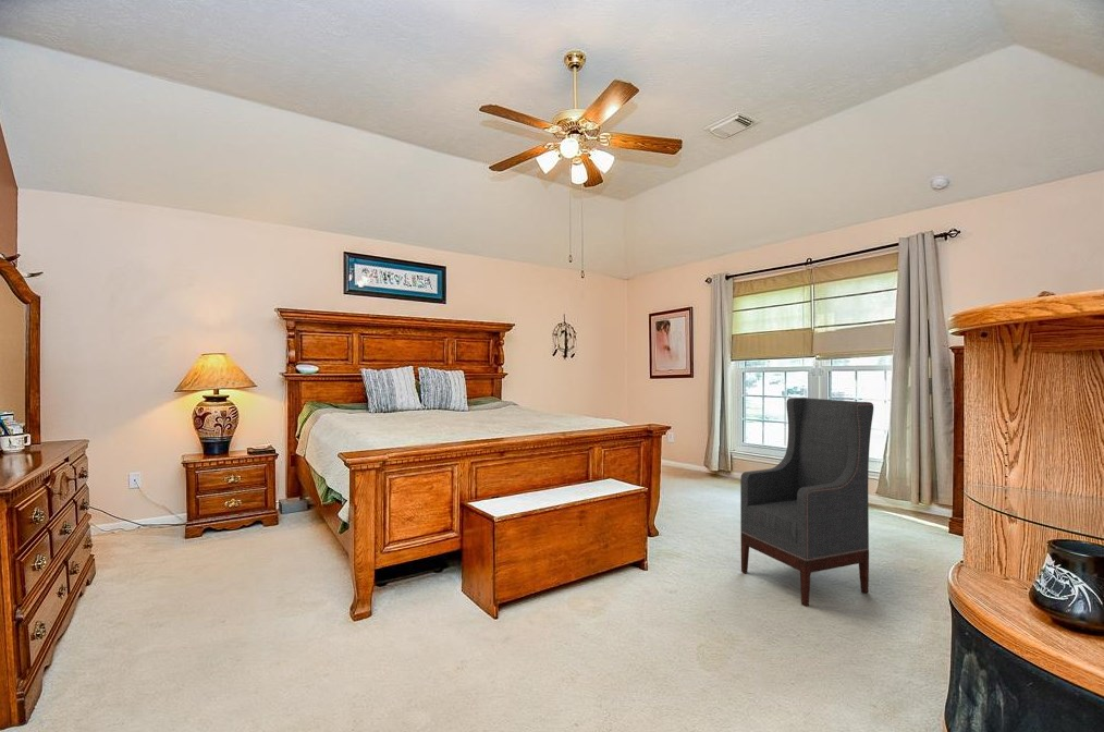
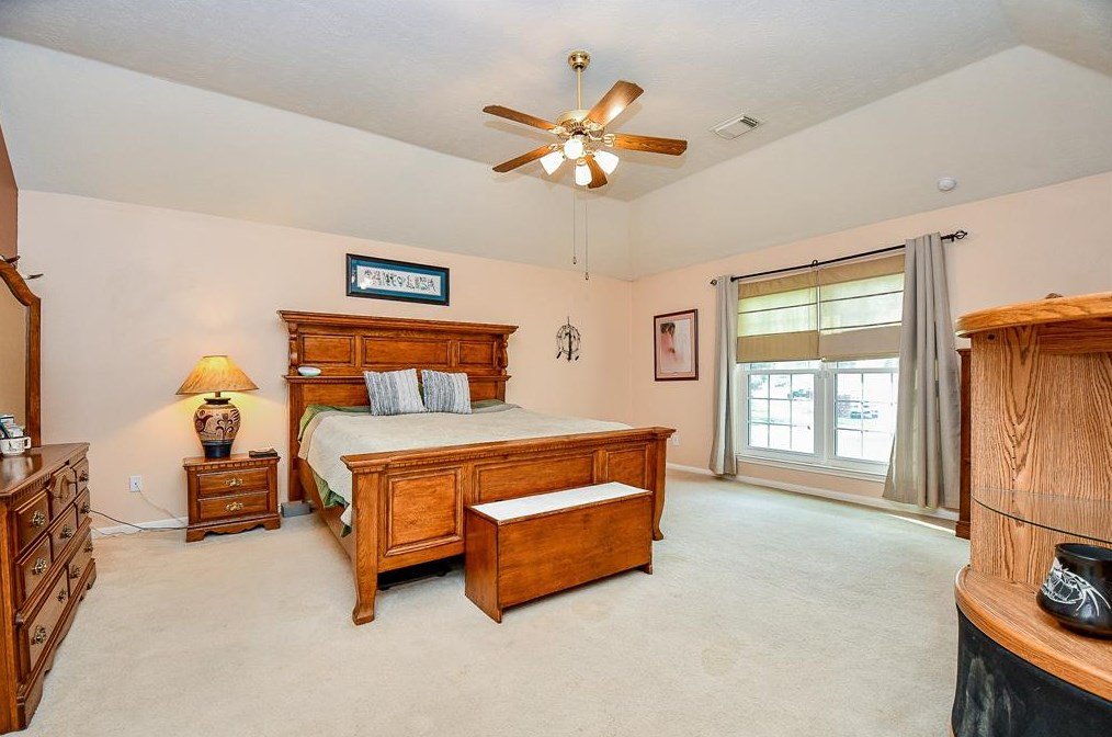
- armchair [739,396,874,608]
